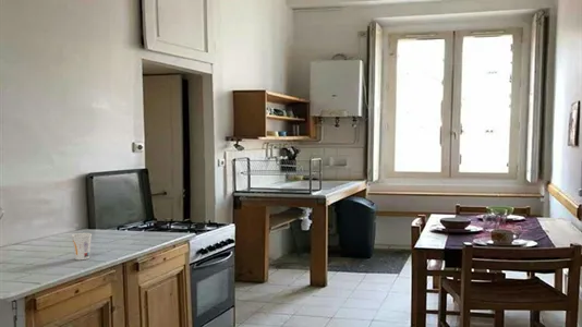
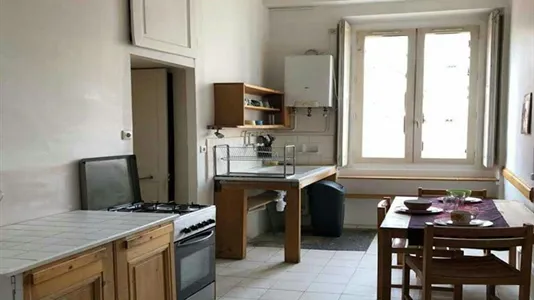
- cup [71,232,93,261]
